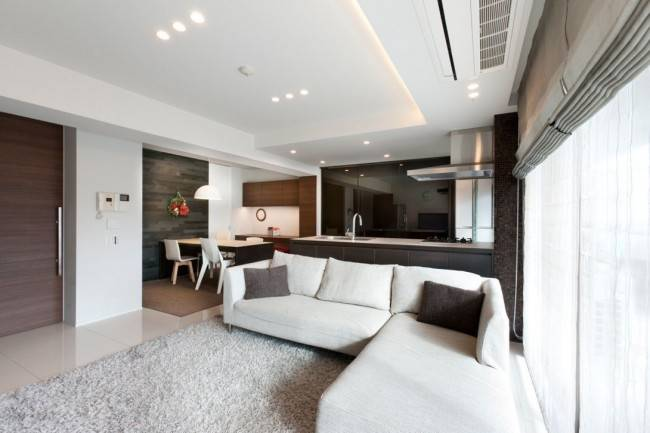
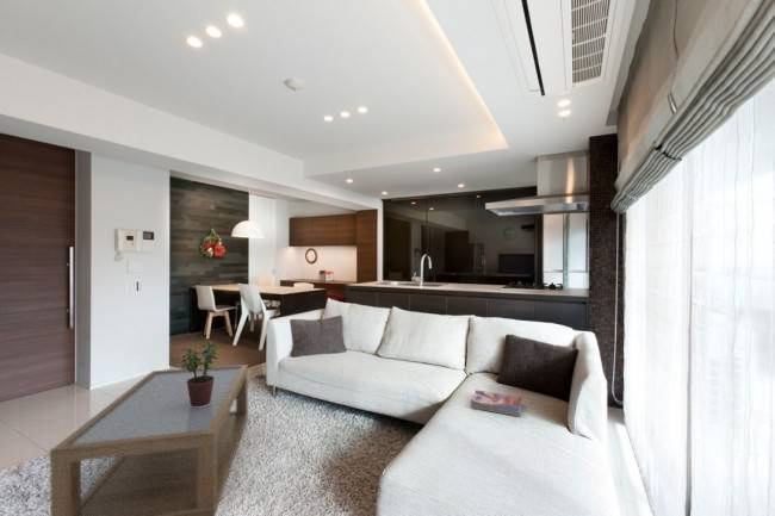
+ coffee table [49,363,249,516]
+ potted plant [178,340,219,406]
+ textbook [470,388,523,418]
